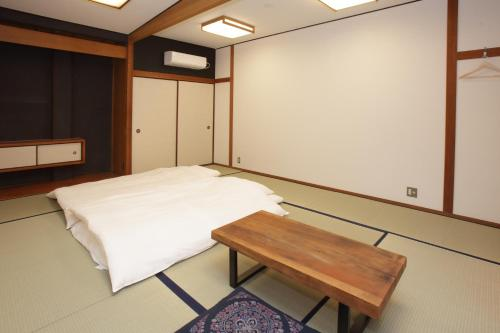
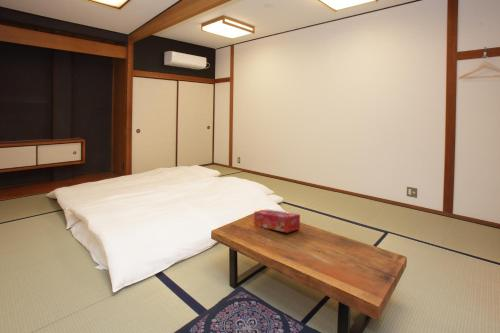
+ tissue box [253,208,301,234]
